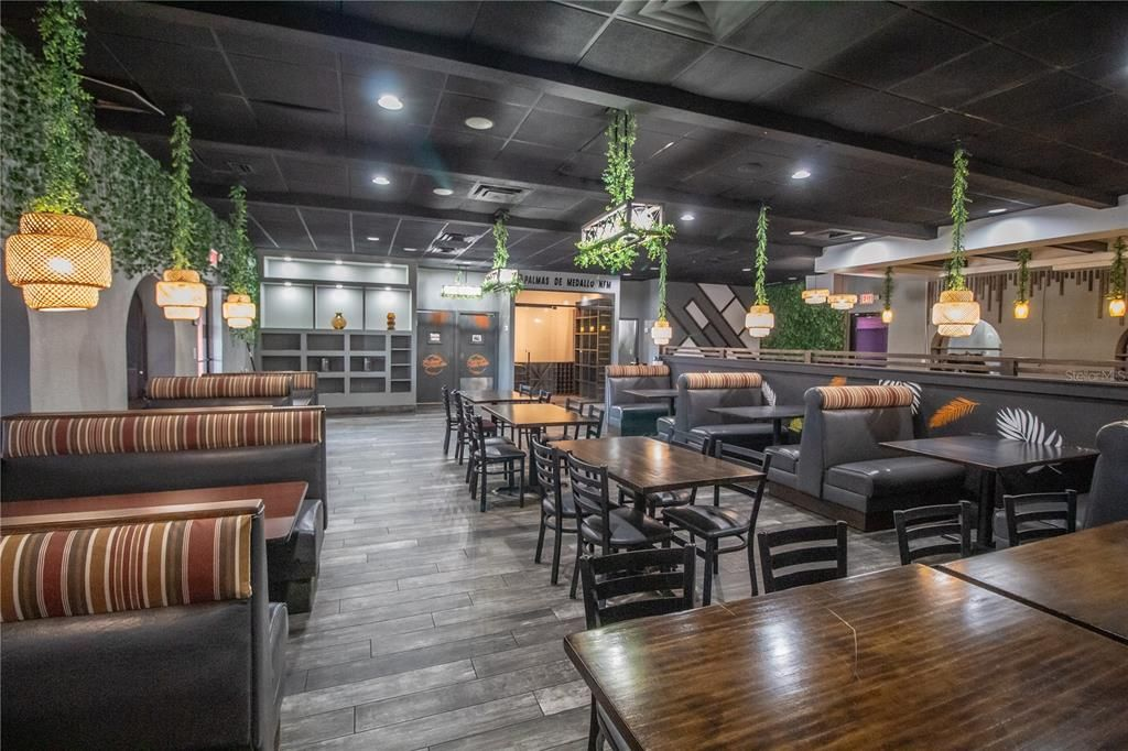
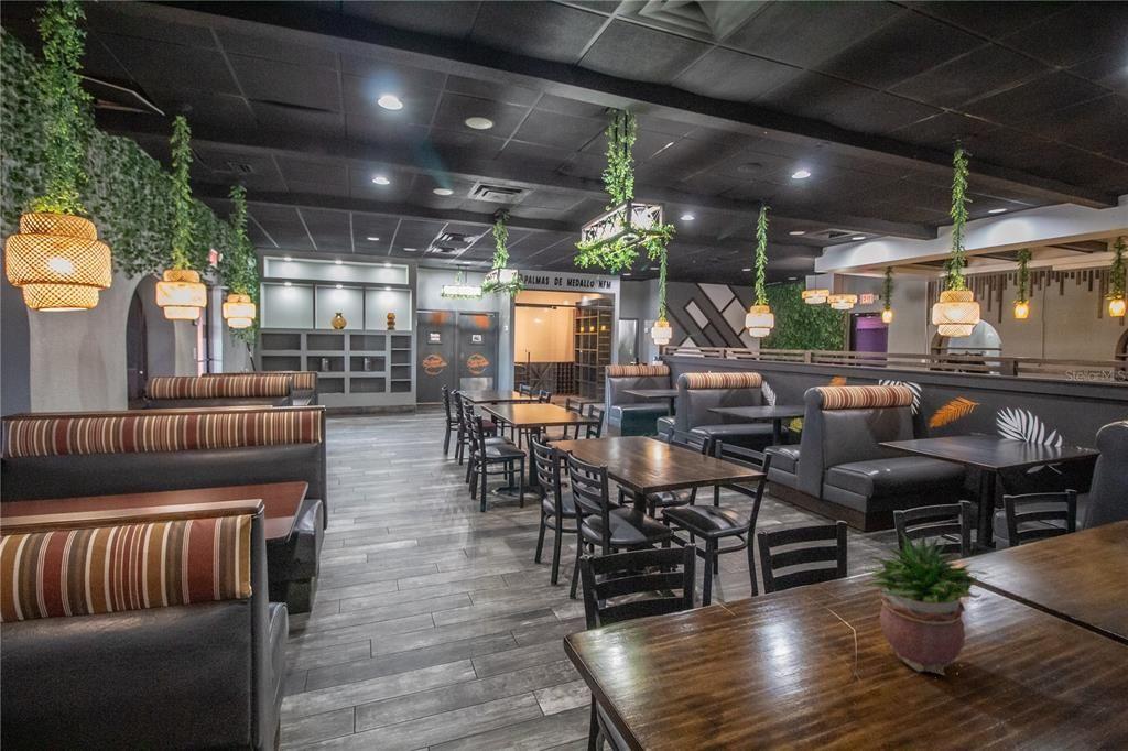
+ potted plant [861,530,990,676]
